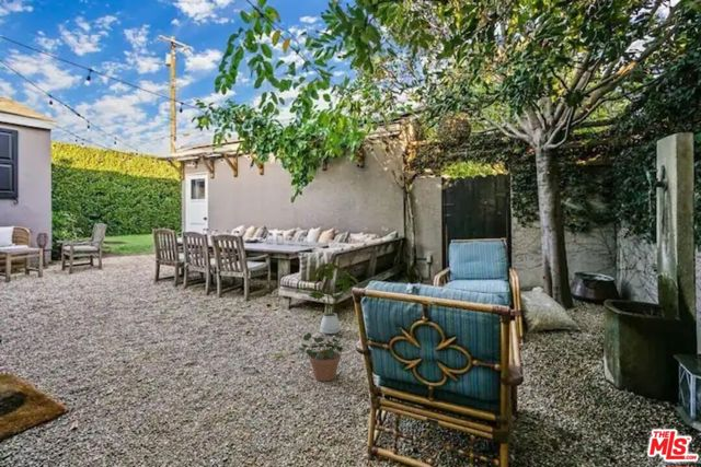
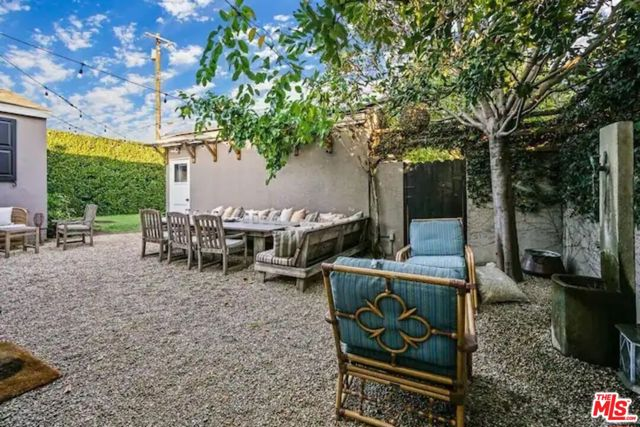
- potted plant [298,331,346,382]
- house plant [295,262,361,335]
